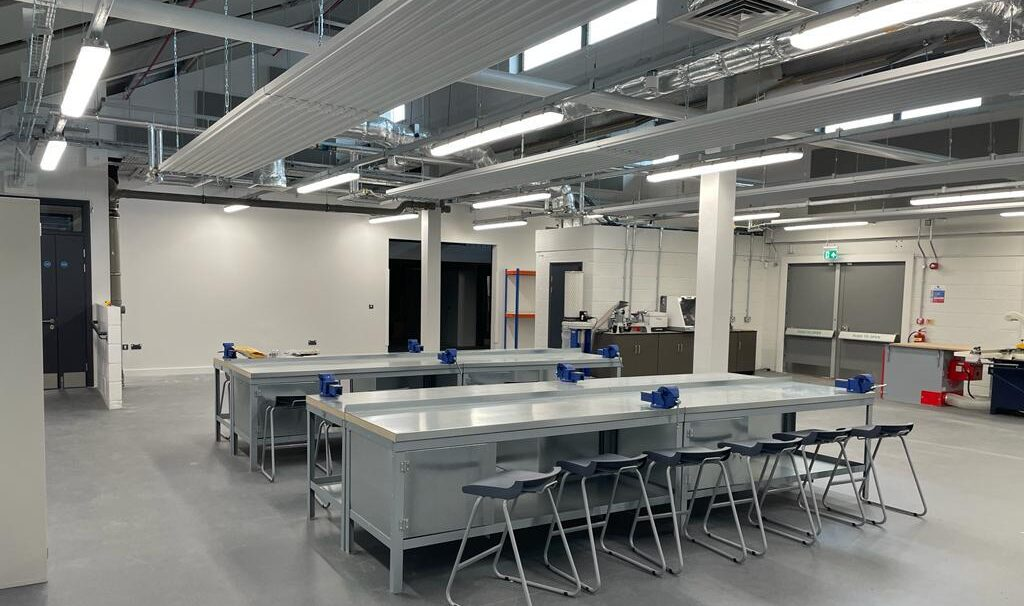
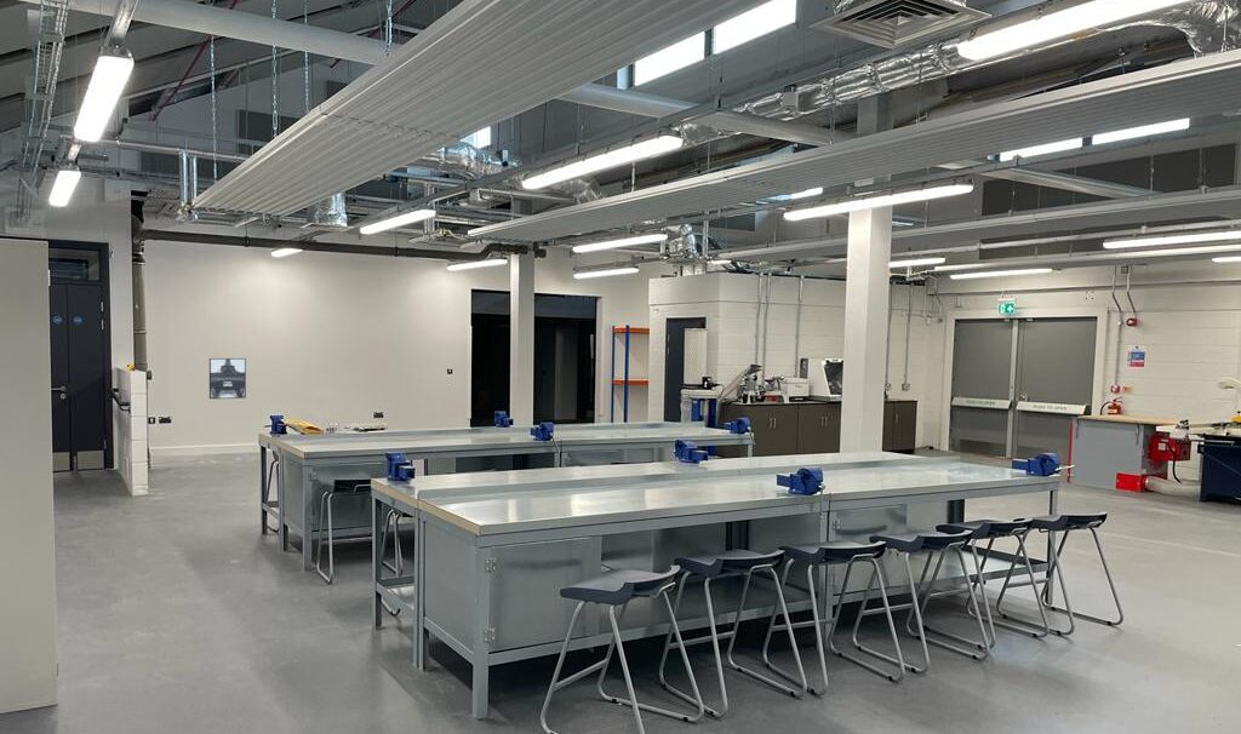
+ wall art [208,357,247,400]
